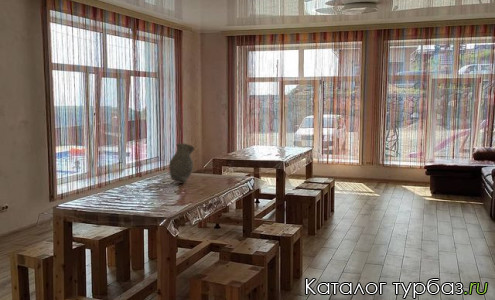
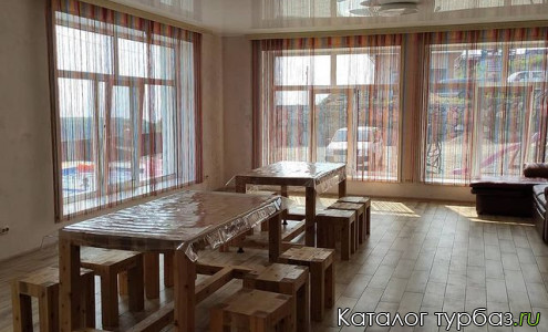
- vase [168,142,196,183]
